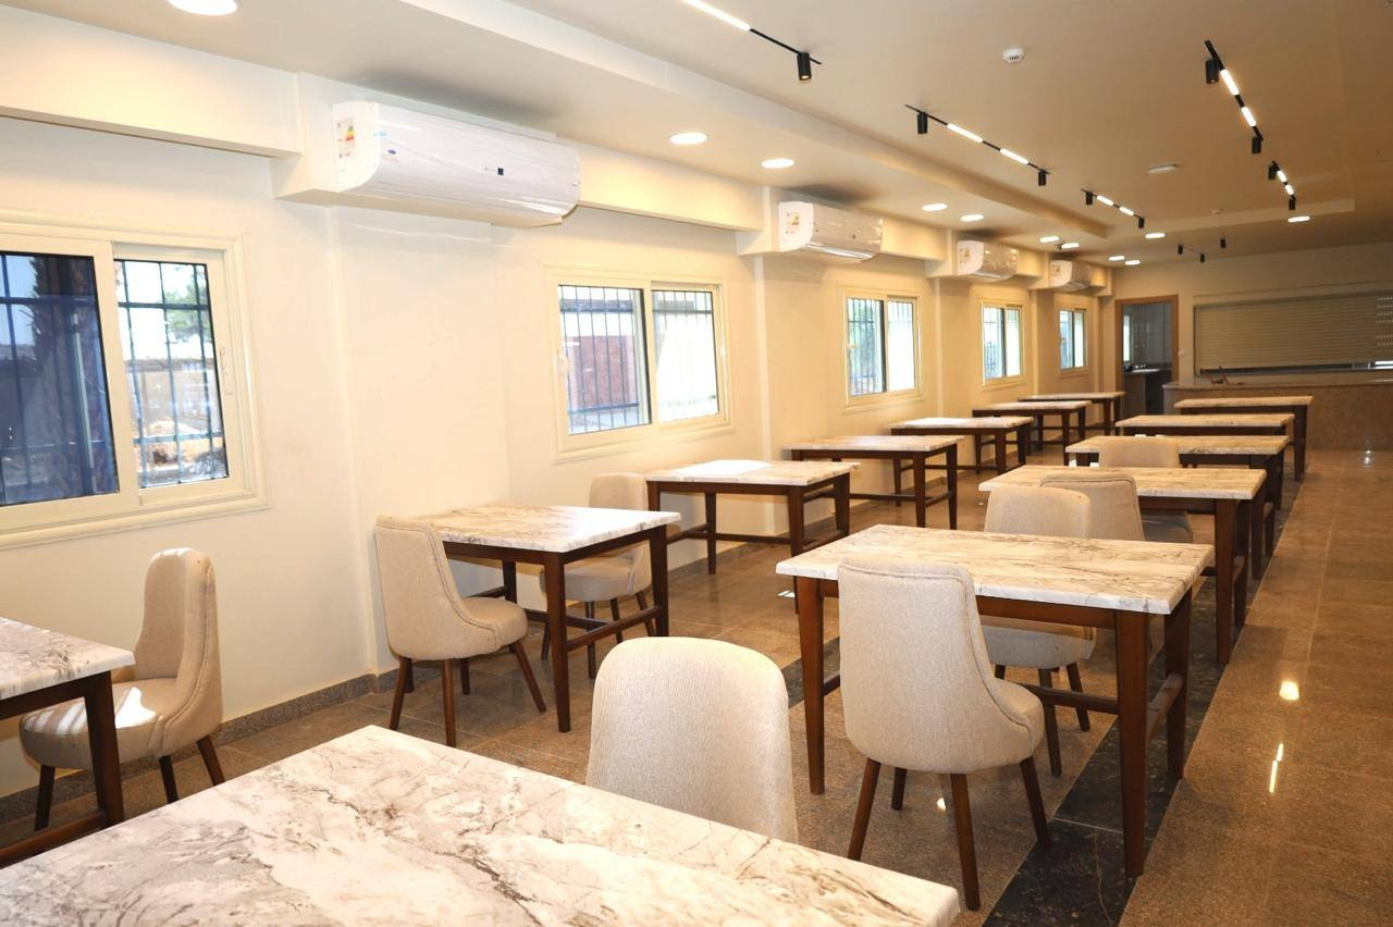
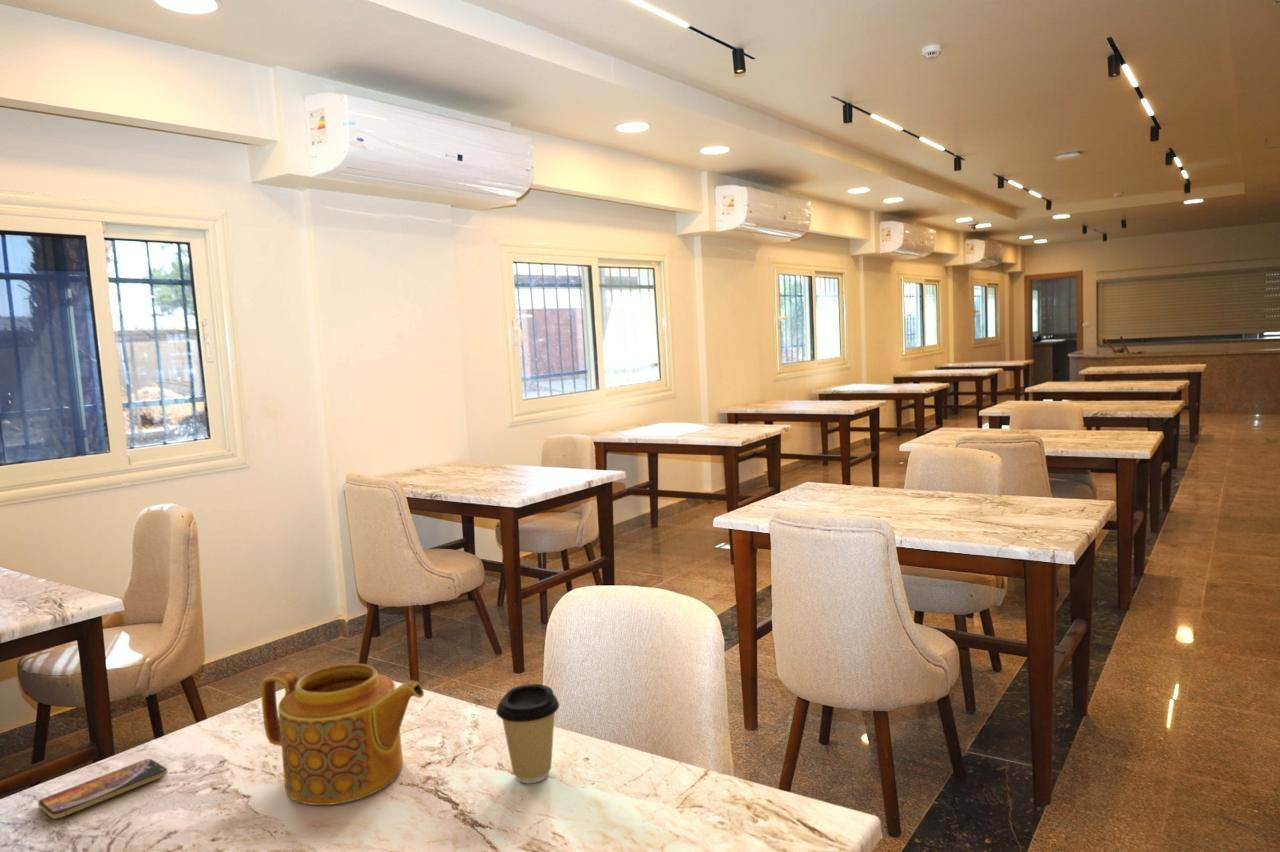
+ teapot [260,662,425,806]
+ smartphone [37,758,169,820]
+ coffee cup [495,683,560,784]
